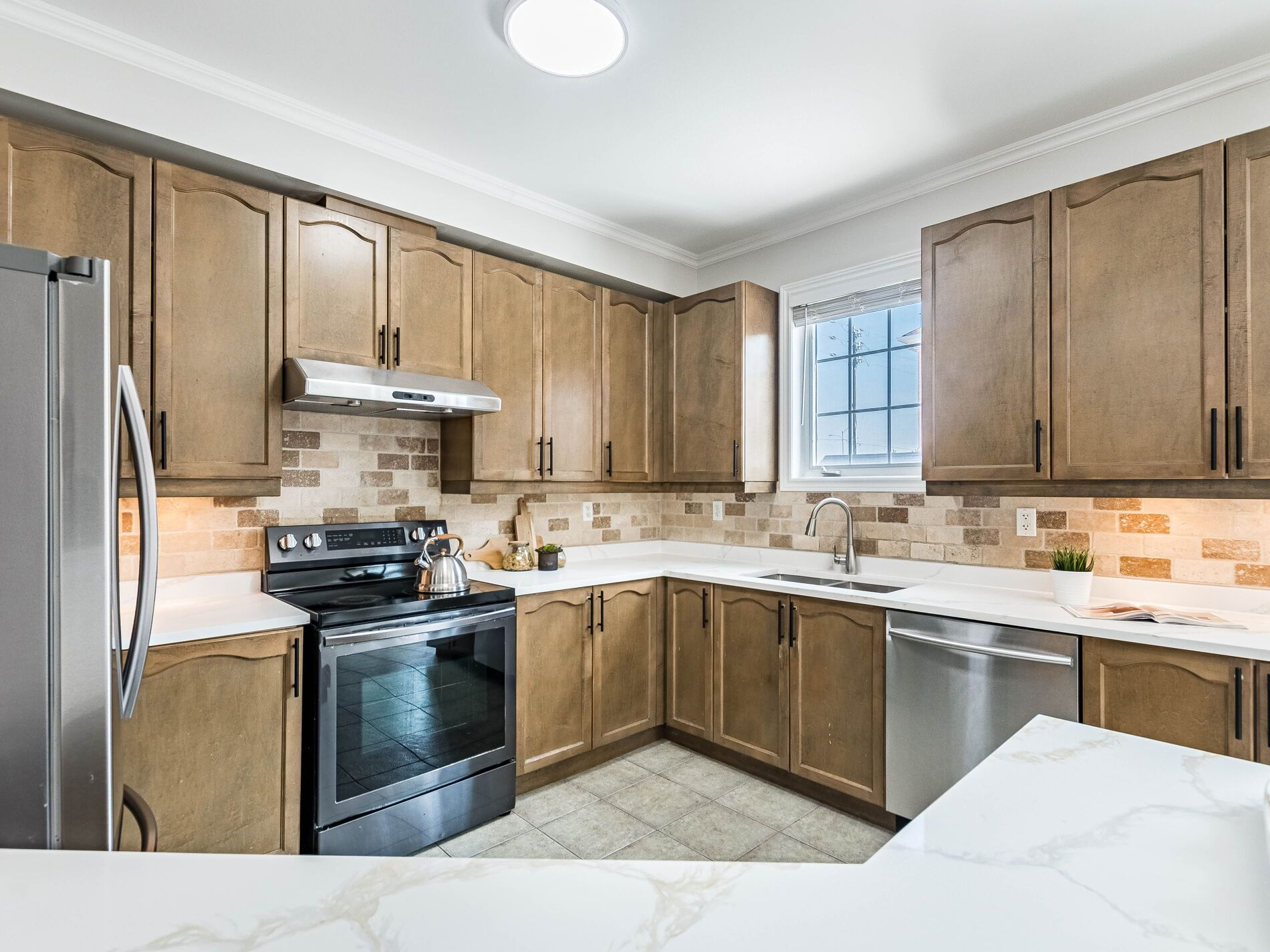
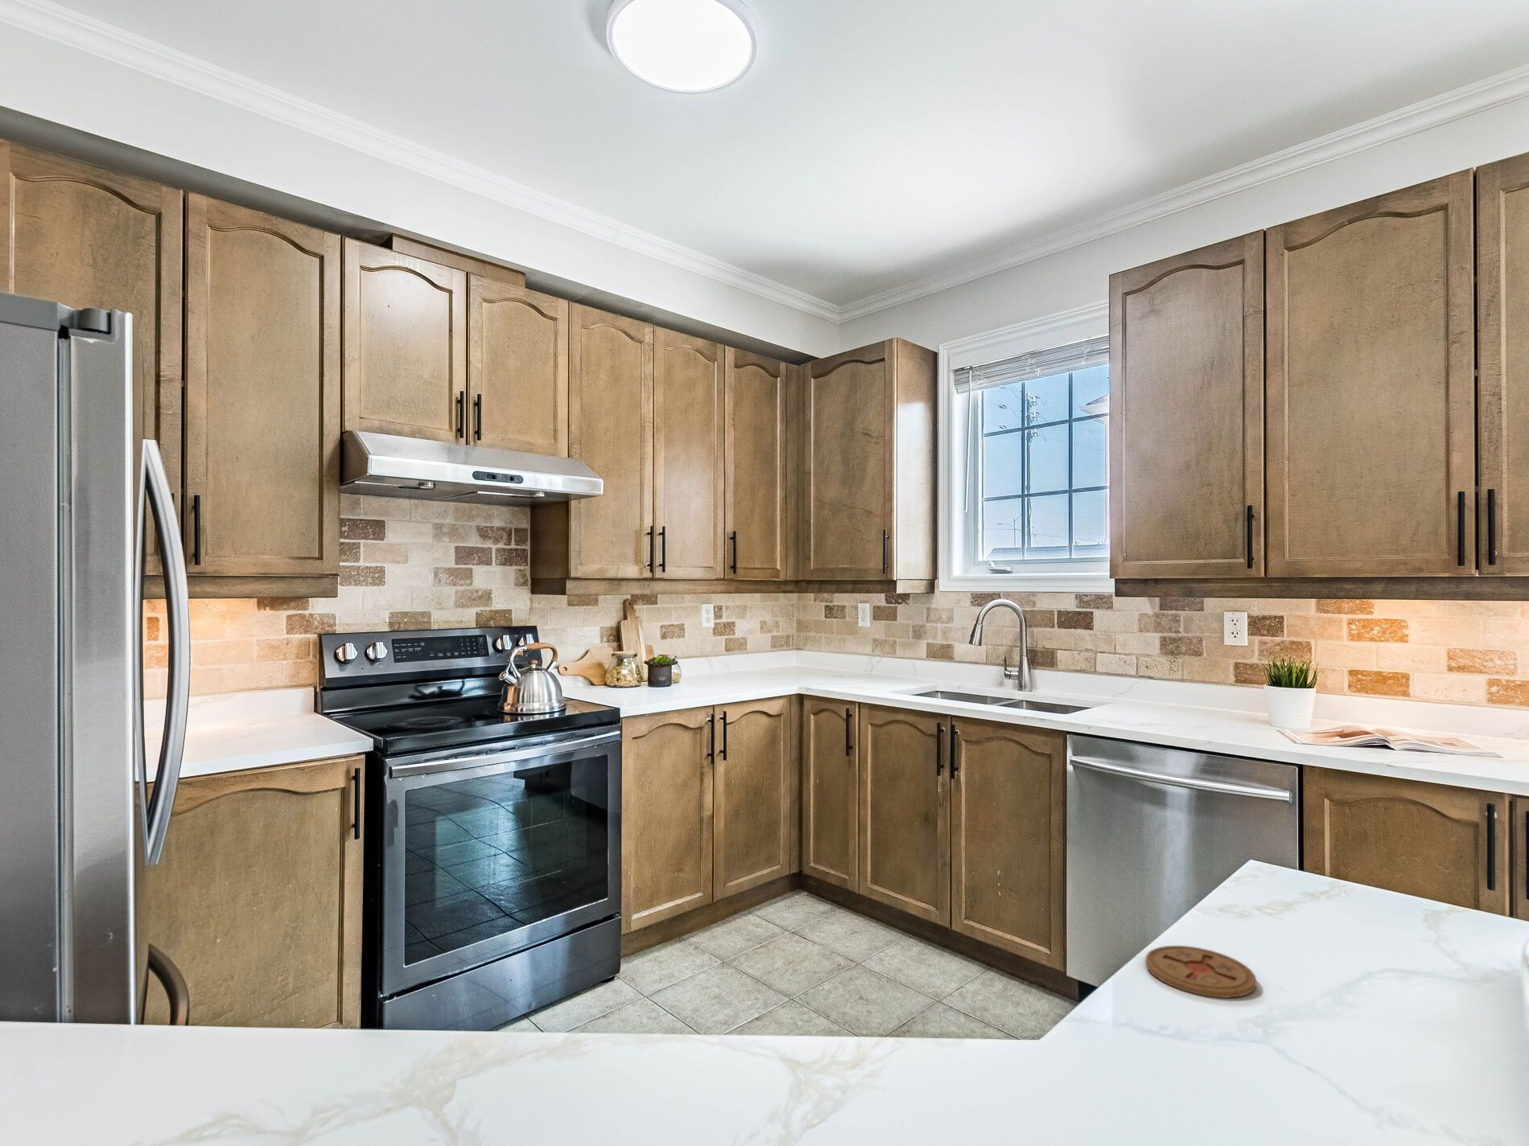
+ coaster [1144,945,1257,999]
